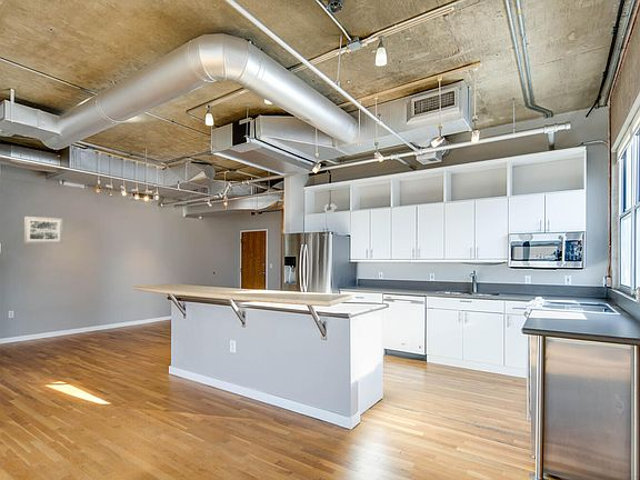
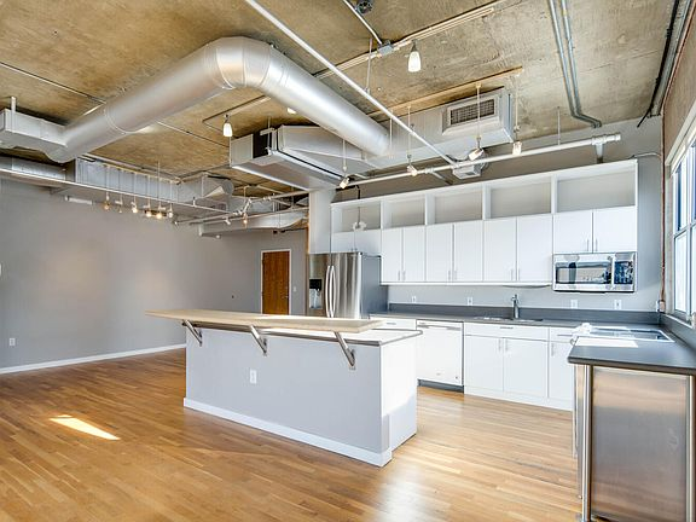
- wall art [23,216,63,244]
